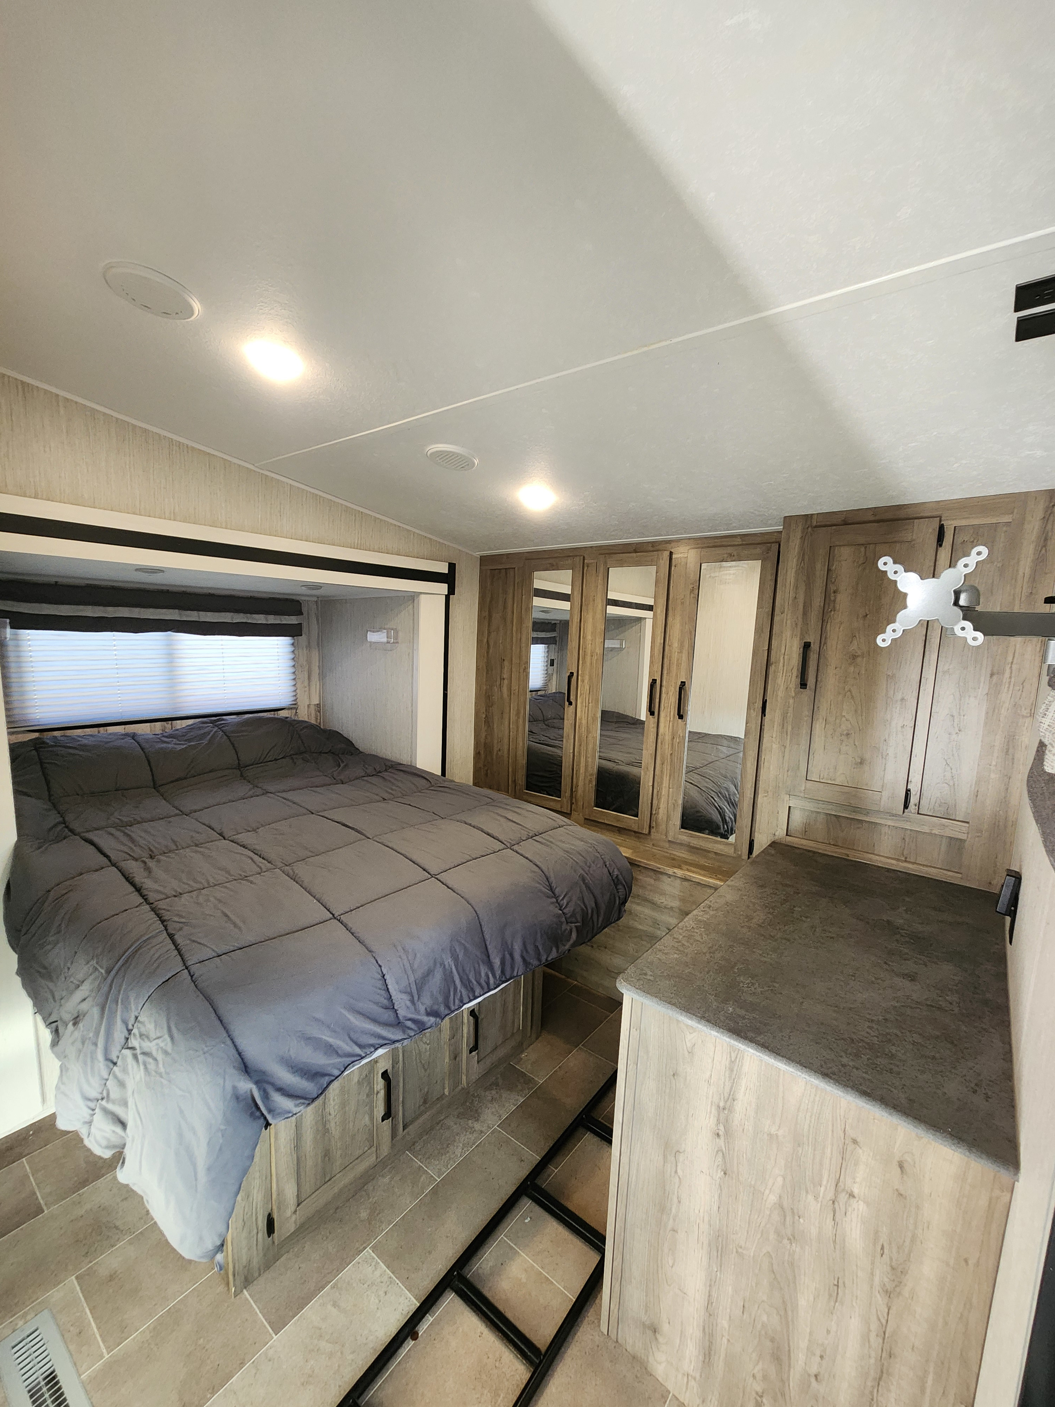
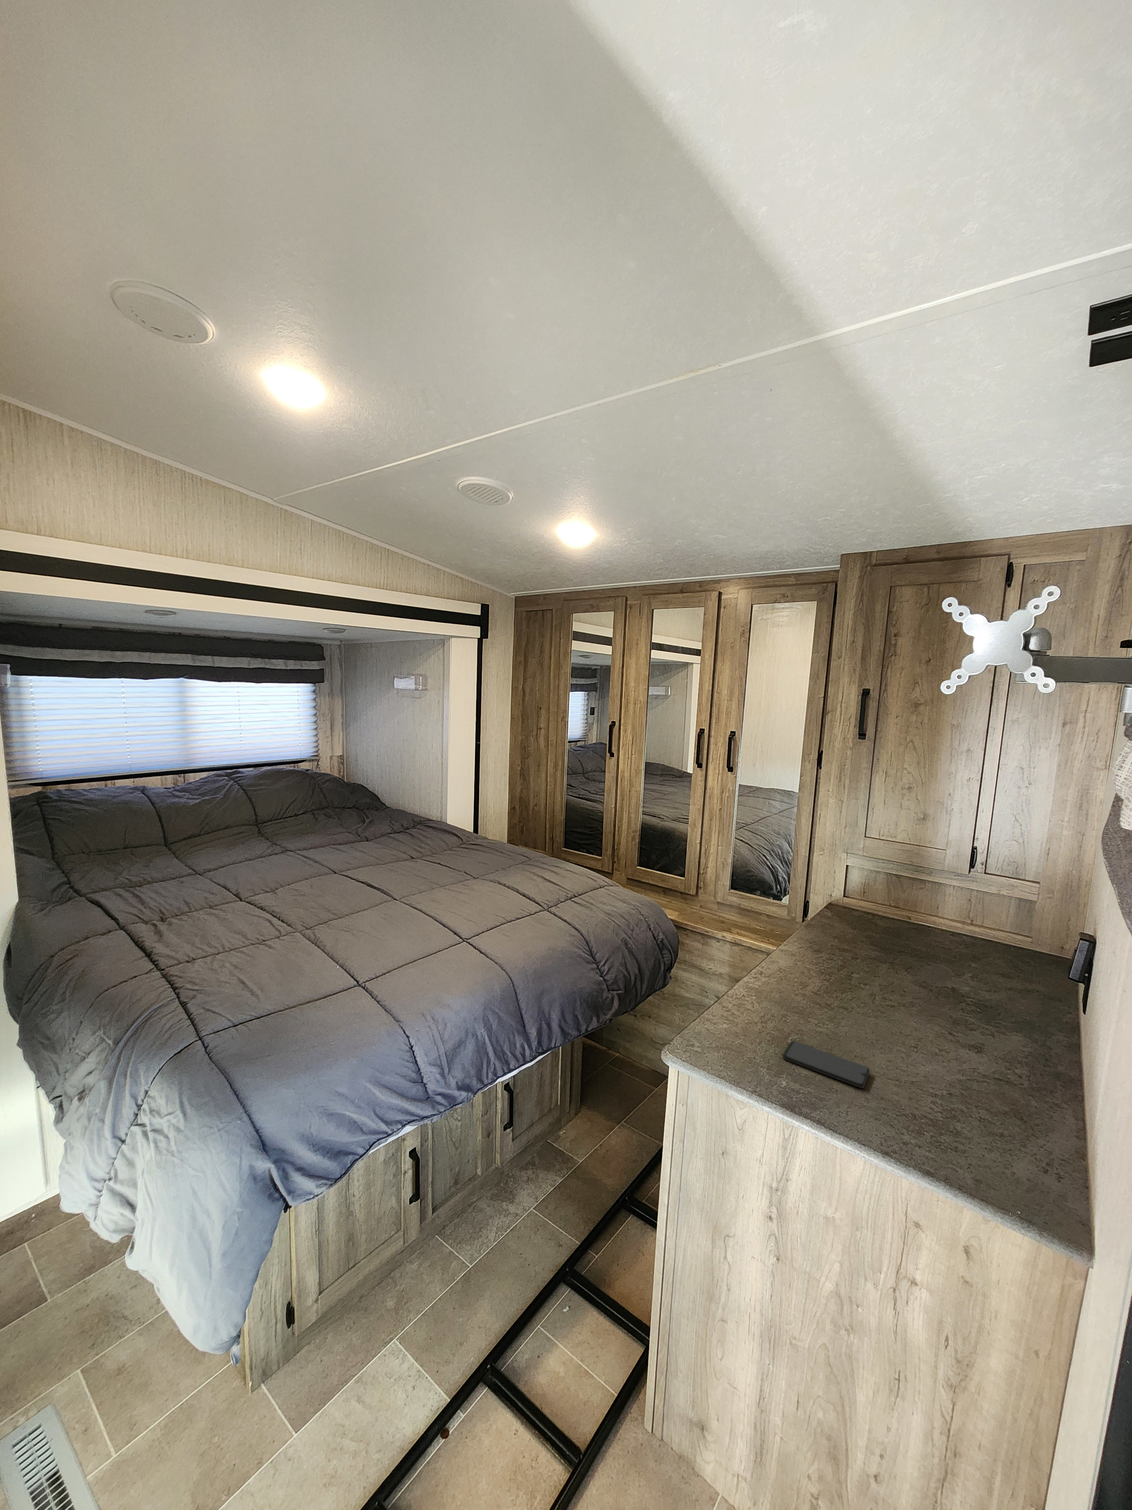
+ smartphone [782,1040,870,1088]
